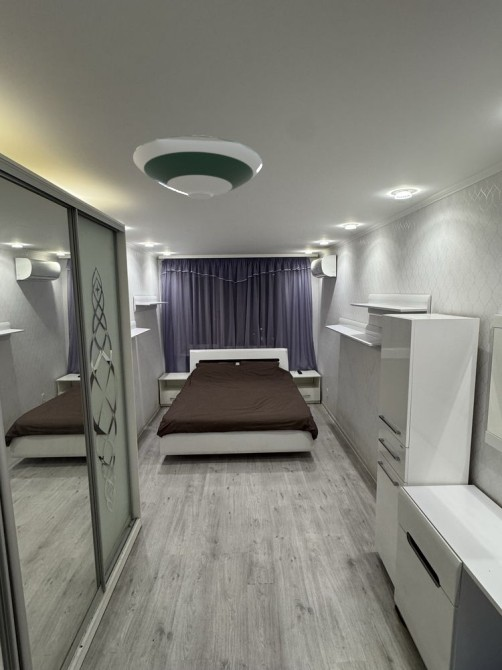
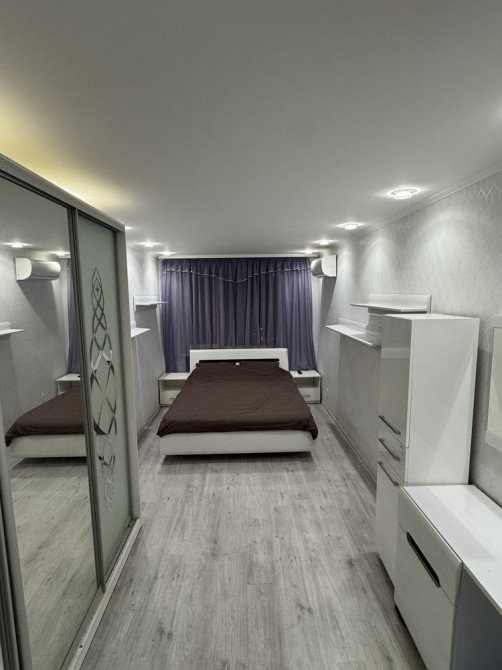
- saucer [132,134,263,201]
